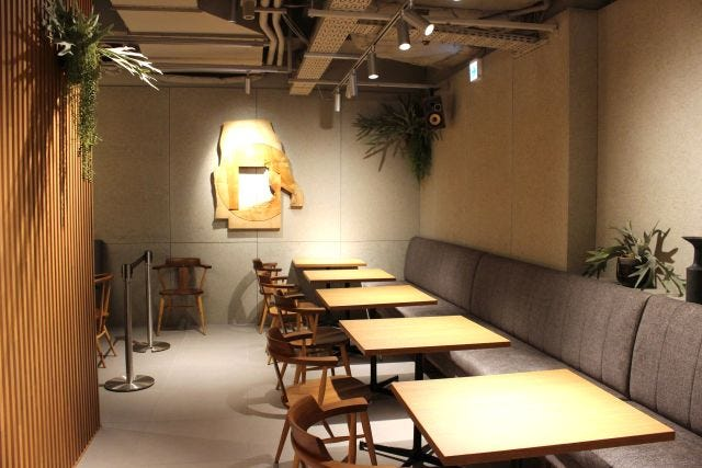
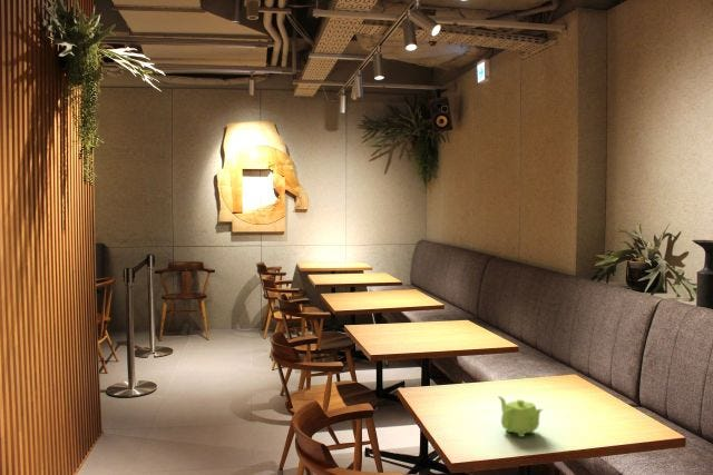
+ teapot [497,395,545,438]
